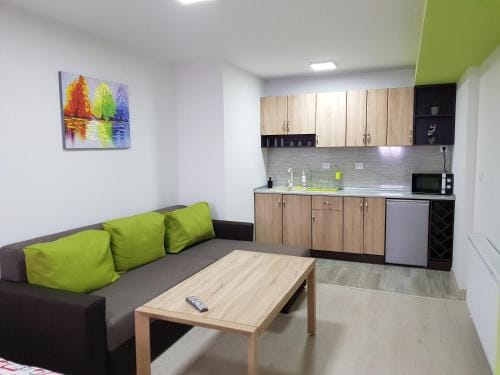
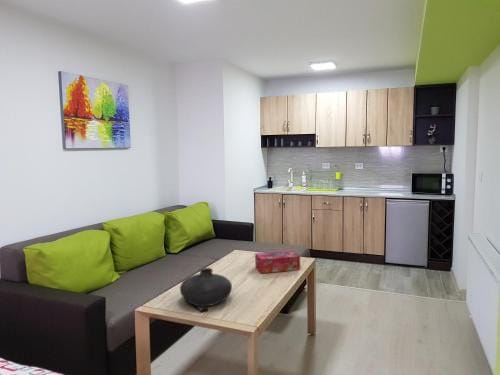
+ vase [179,267,233,307]
+ tissue box [254,250,301,274]
